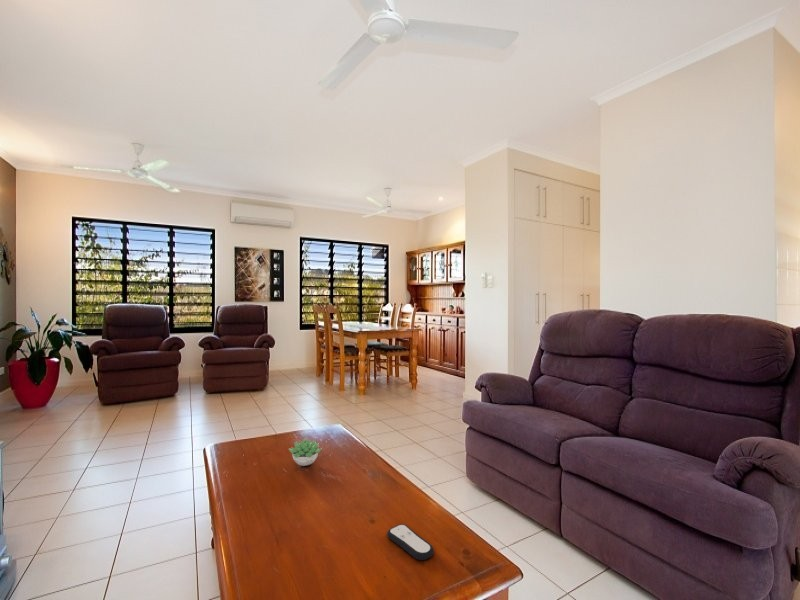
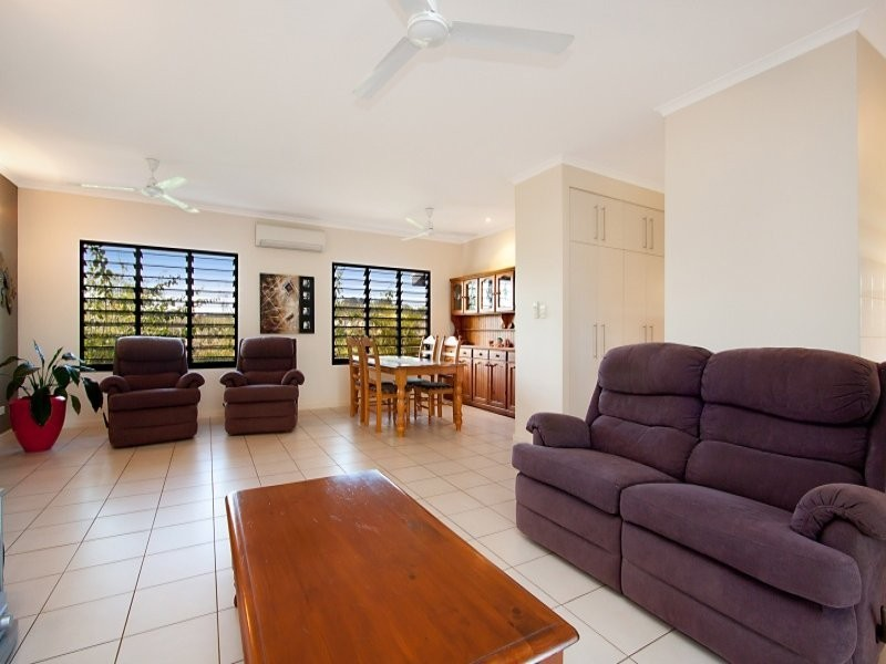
- succulent plant [288,438,323,467]
- remote control [386,523,435,561]
